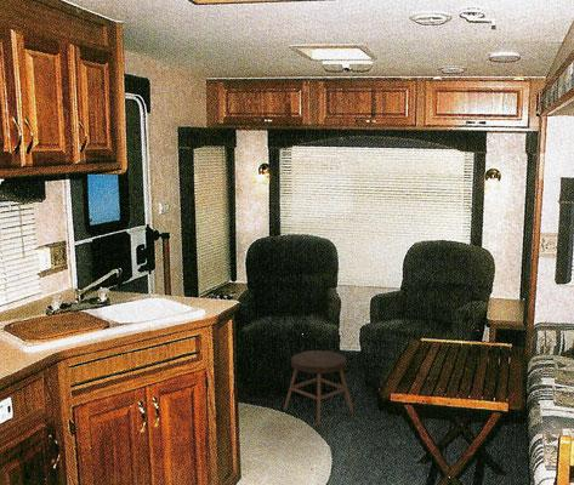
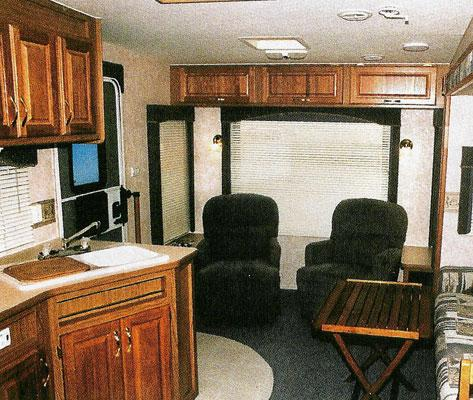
- stool [283,349,354,426]
